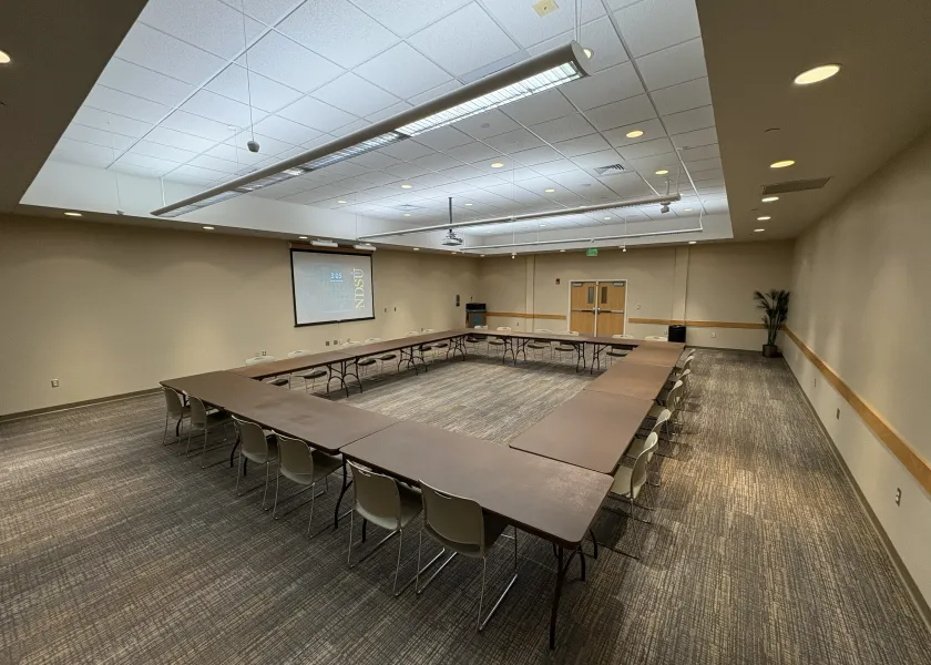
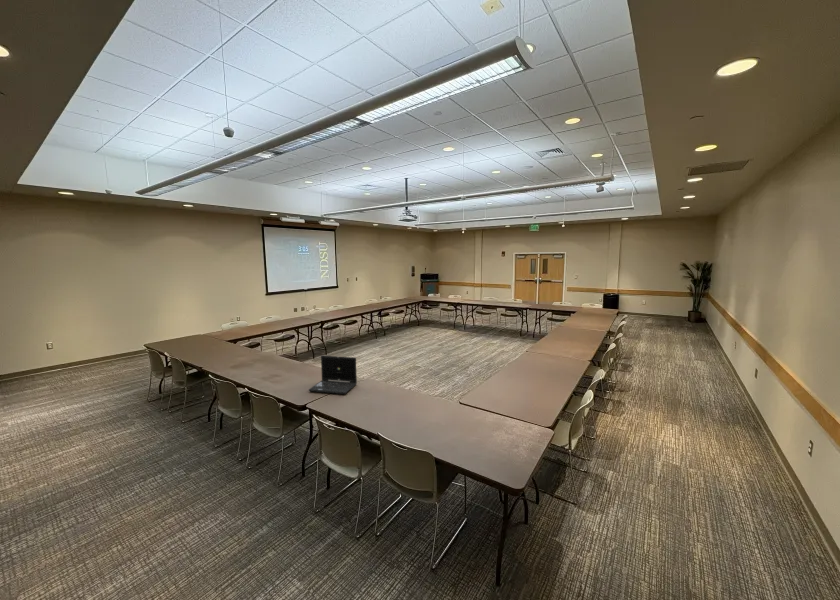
+ laptop [308,355,358,395]
